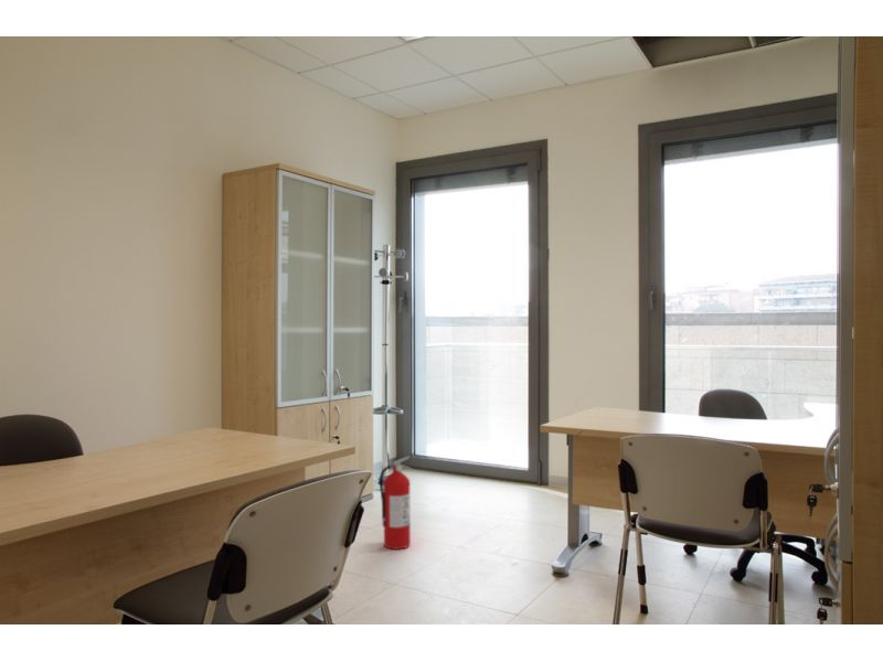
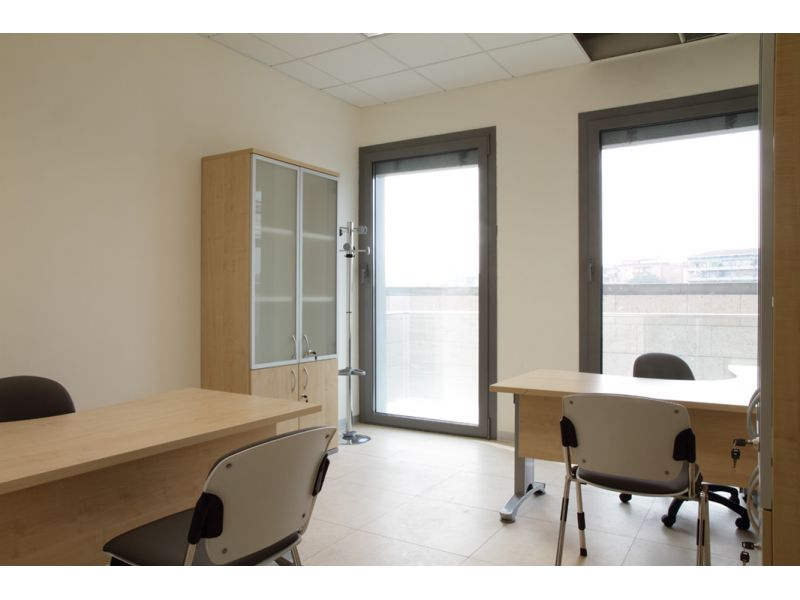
- fire extinguisher [379,456,413,551]
